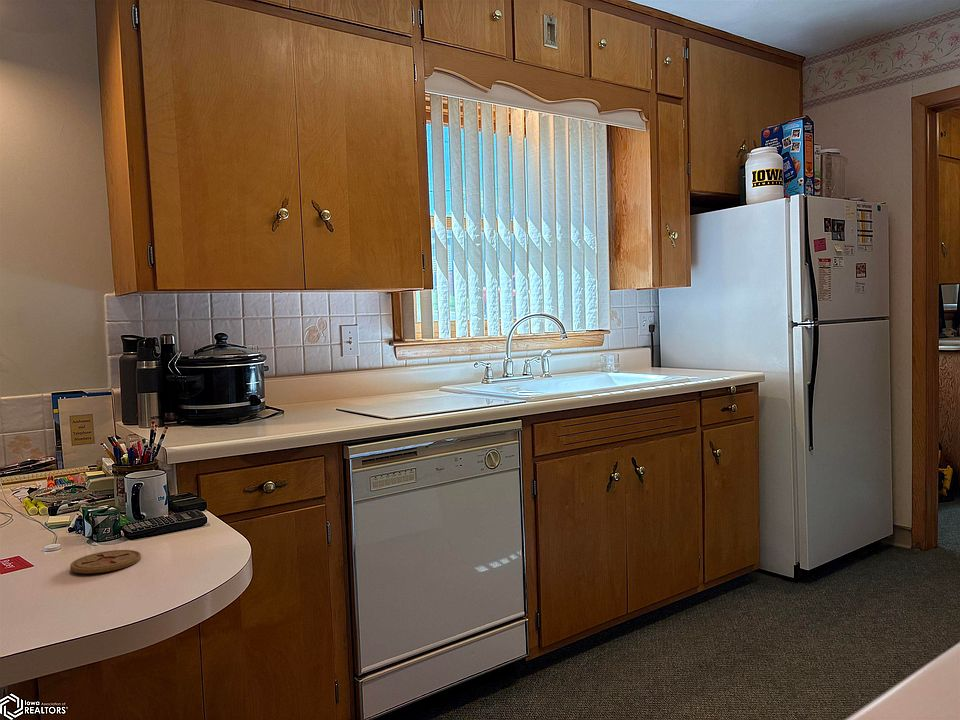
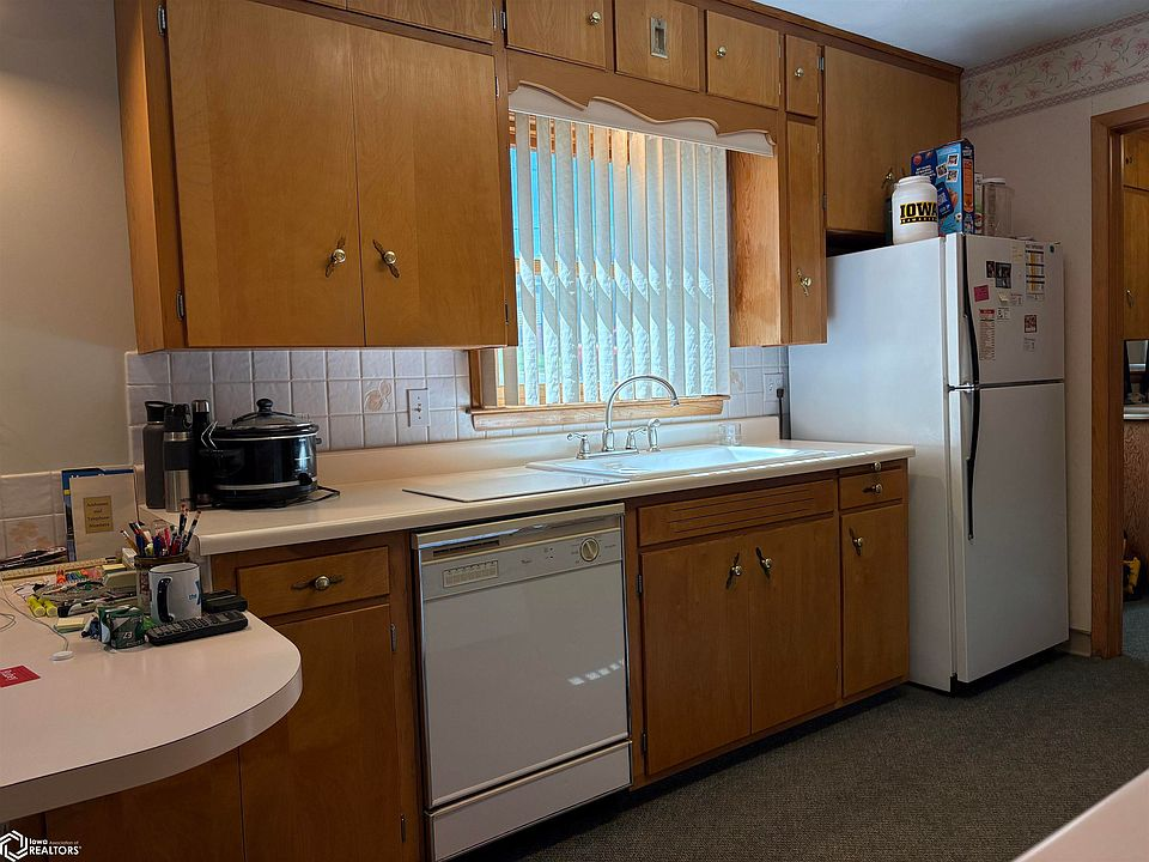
- coaster [69,549,142,574]
